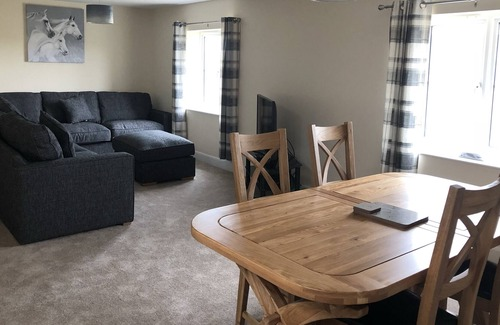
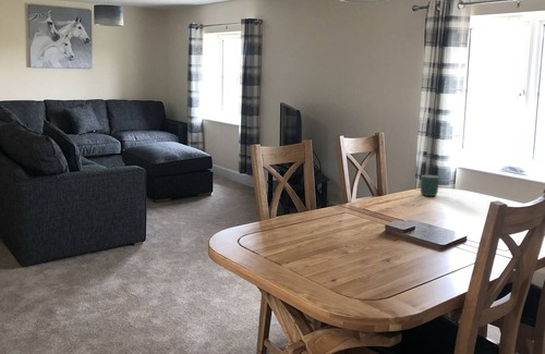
+ mug [420,174,440,197]
